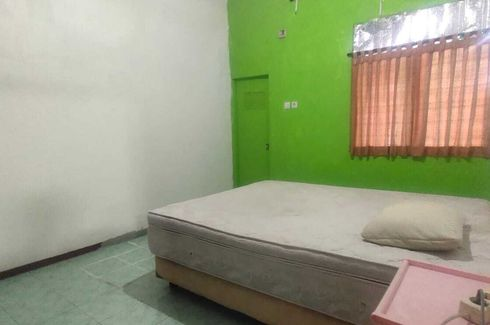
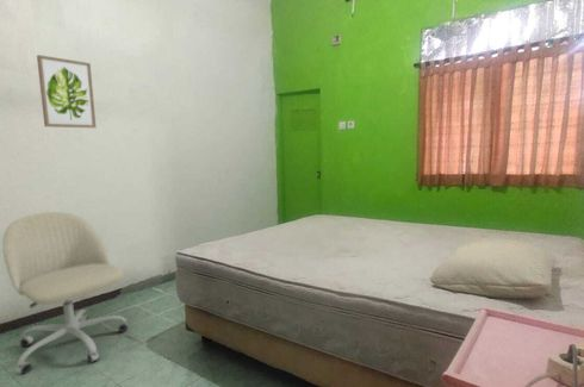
+ wall art [36,54,98,129]
+ office chair [1,211,129,376]
